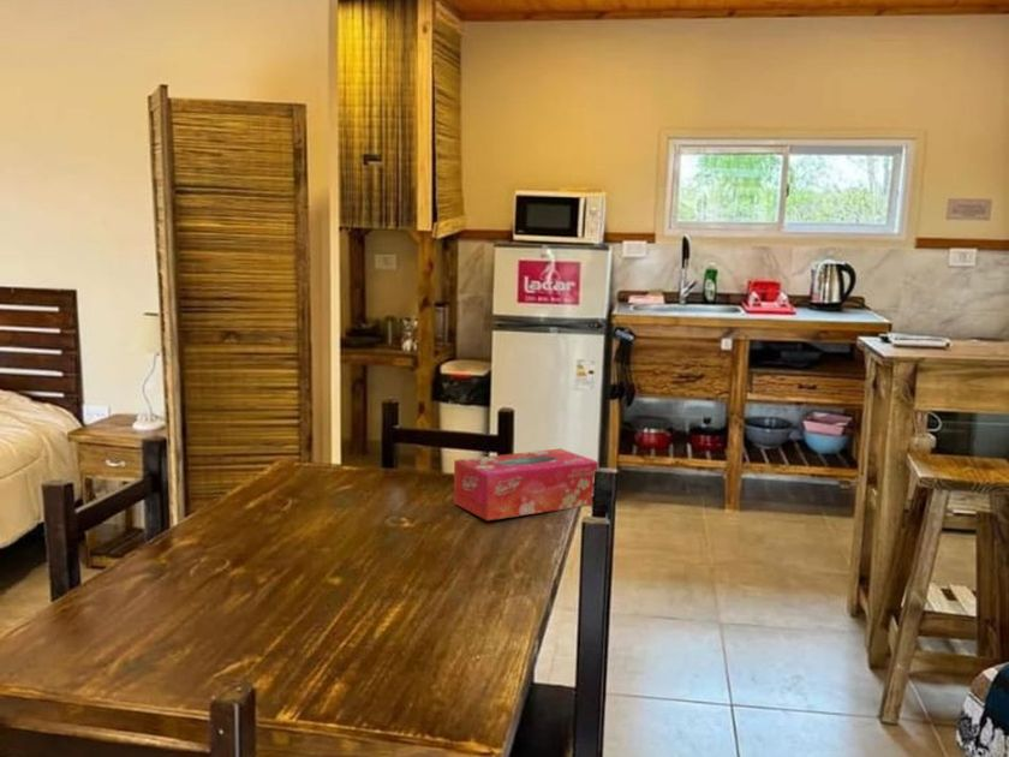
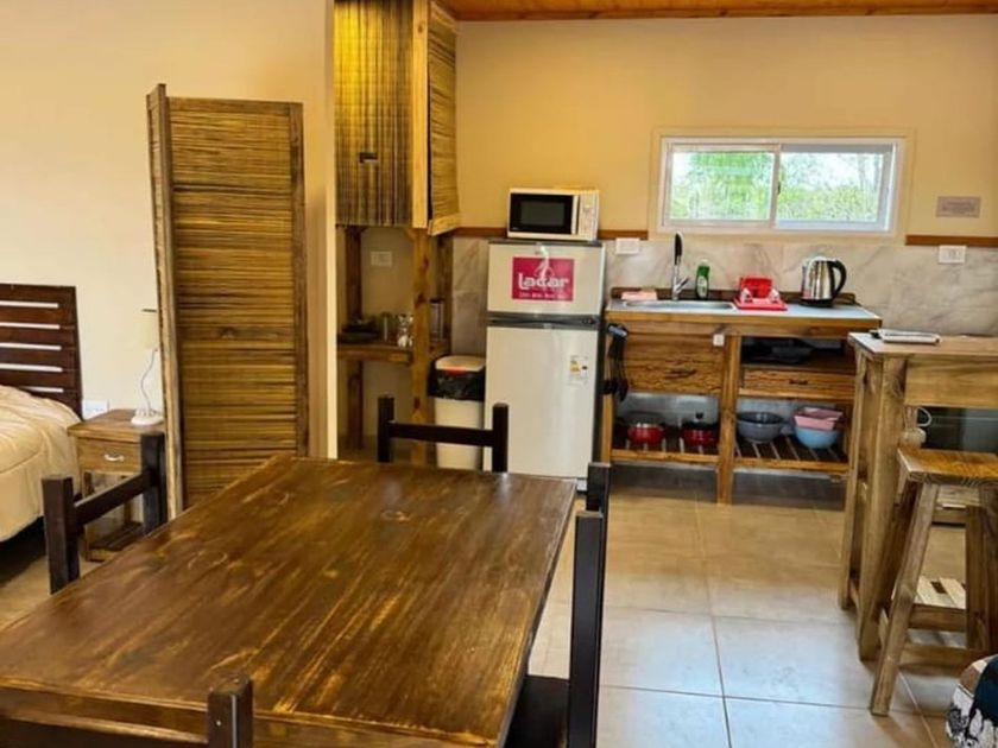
- tissue box [453,447,599,521]
